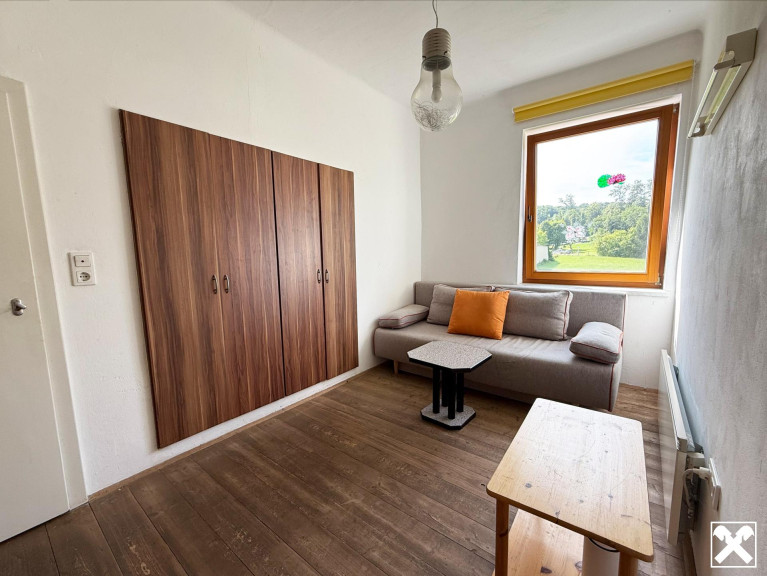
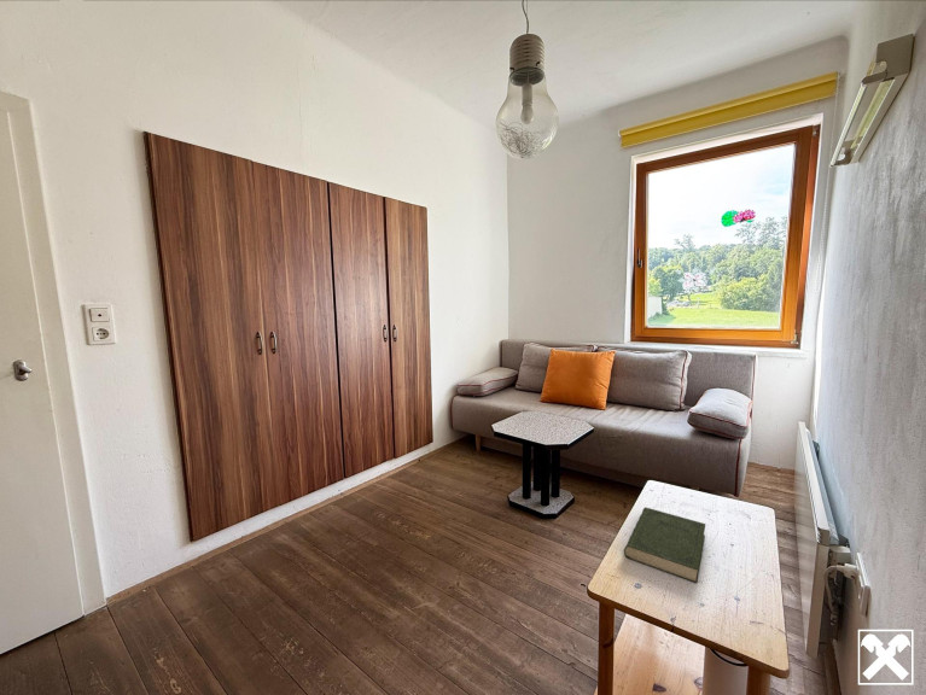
+ book [623,506,706,584]
